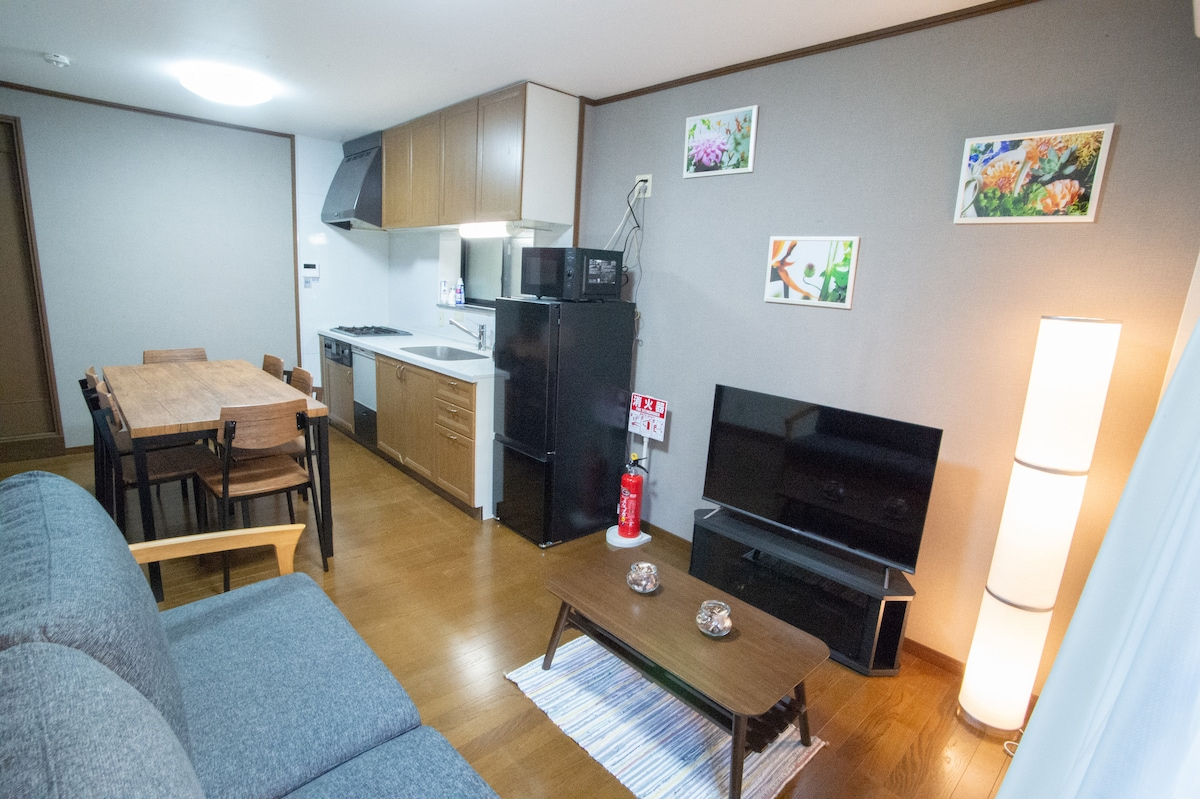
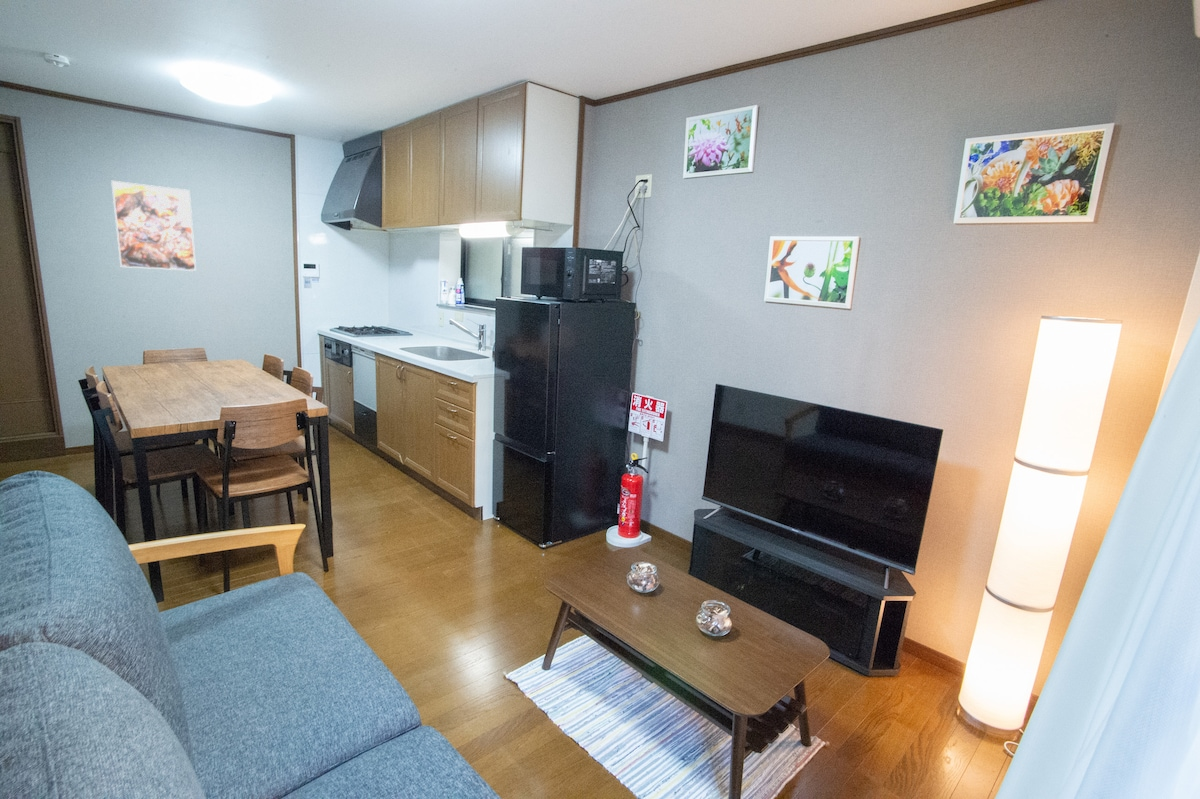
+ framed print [110,180,197,272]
